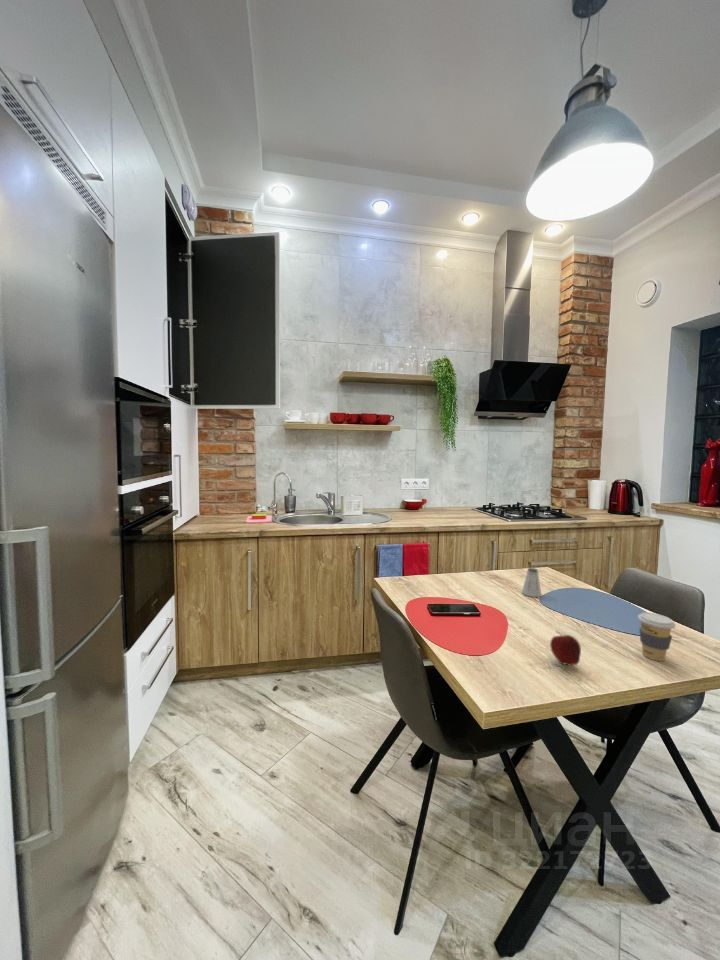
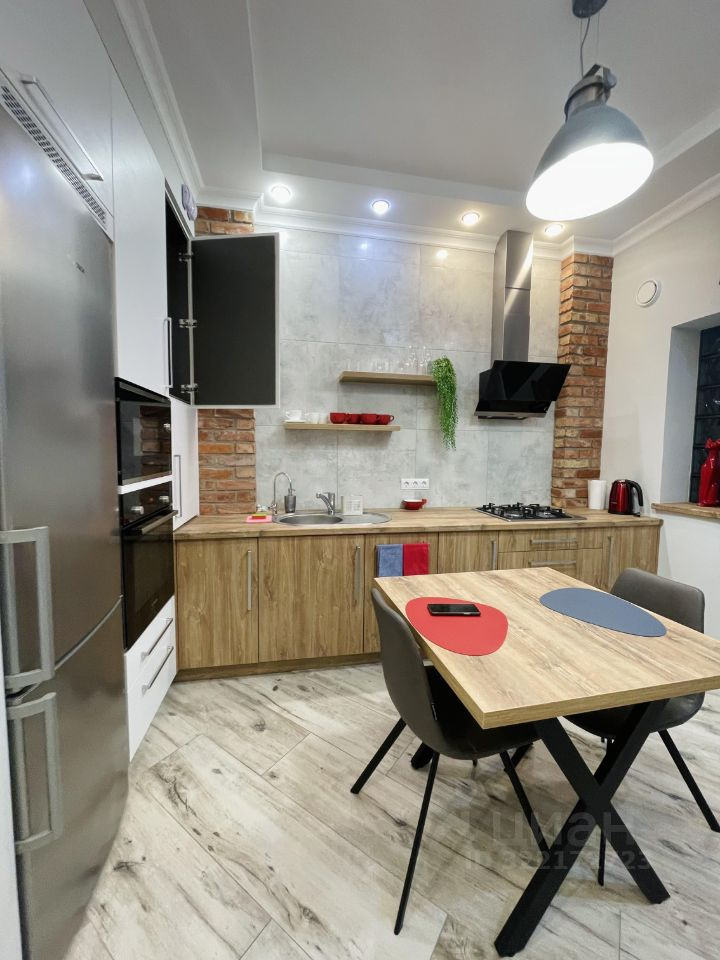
- coffee cup [637,611,677,662]
- apple [549,630,582,666]
- saltshaker [521,567,542,598]
